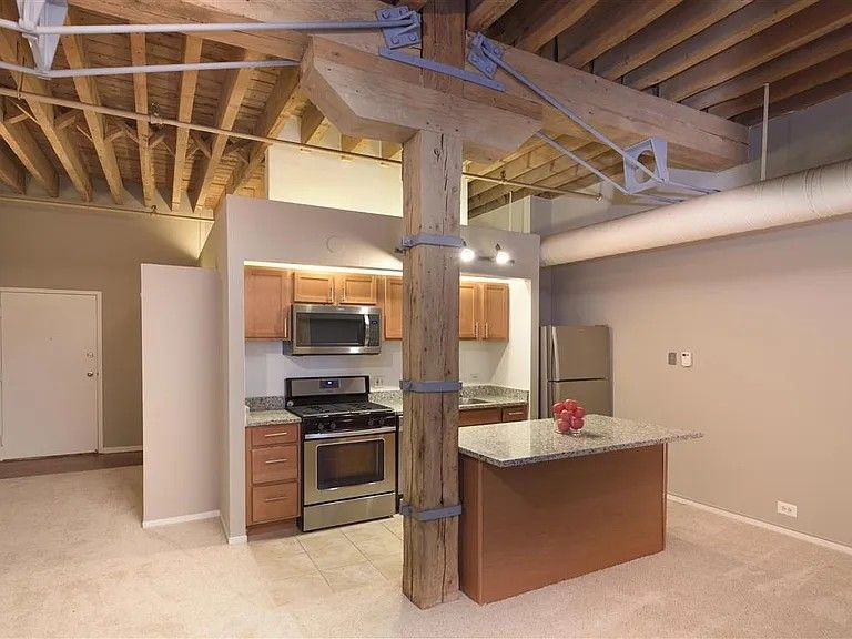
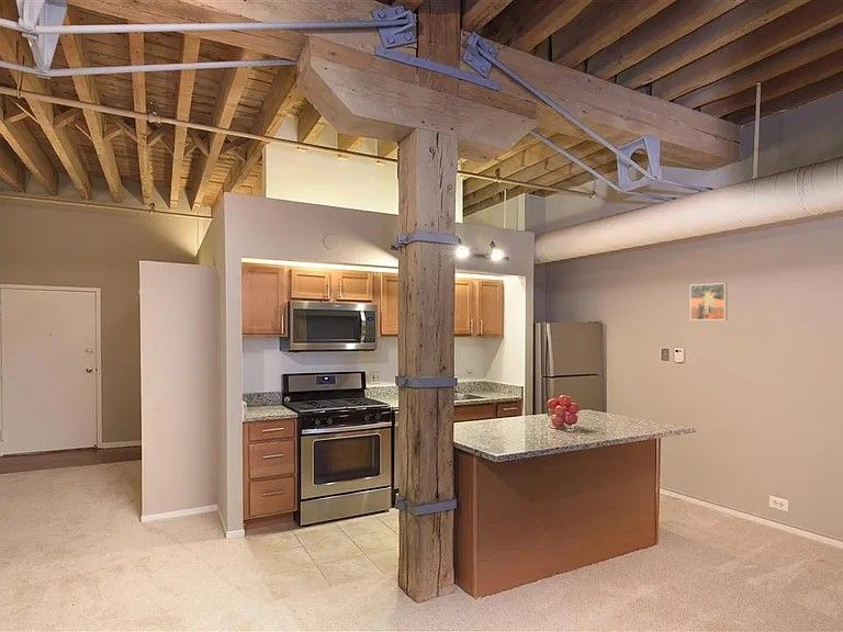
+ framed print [689,282,728,321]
